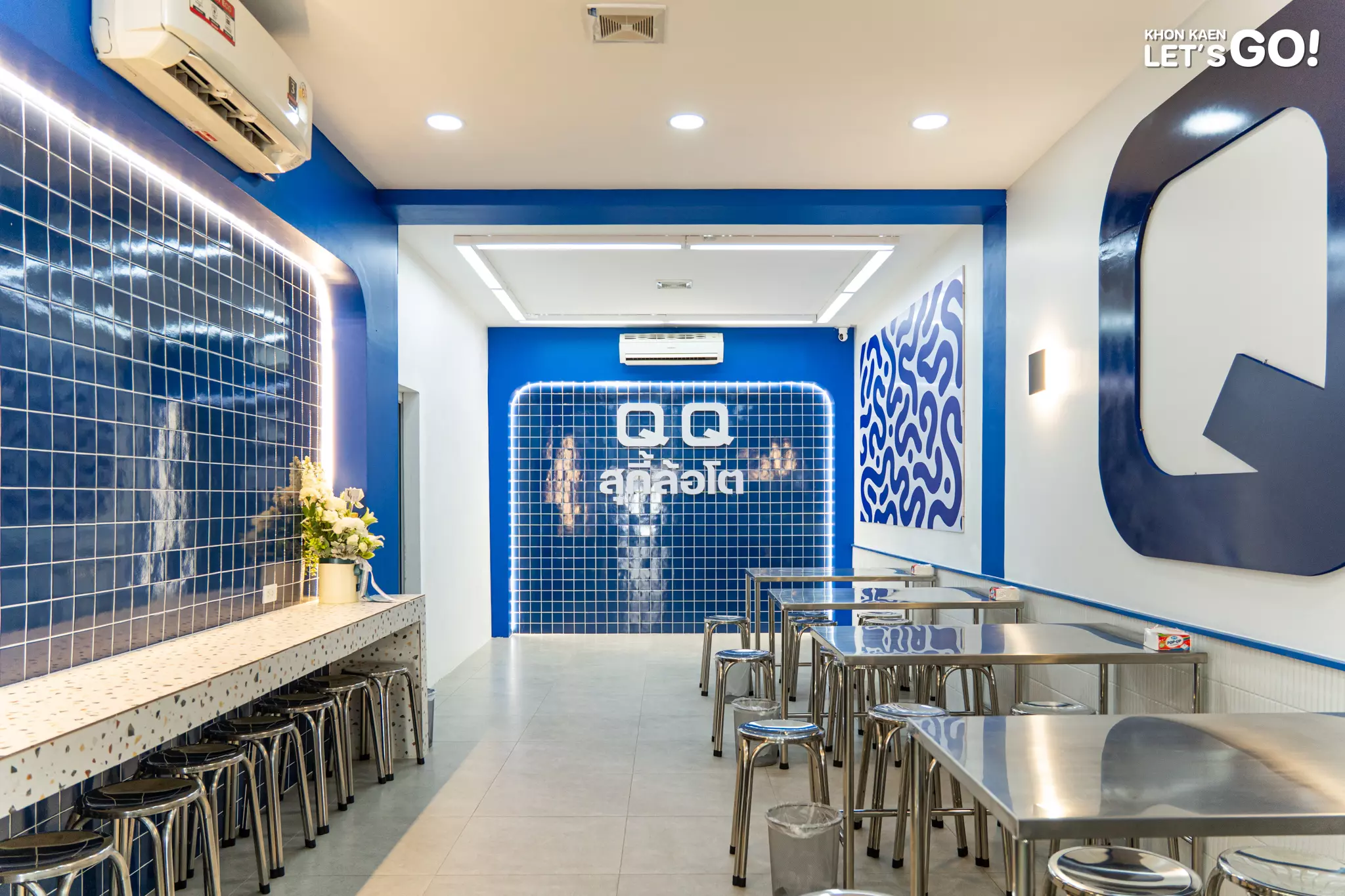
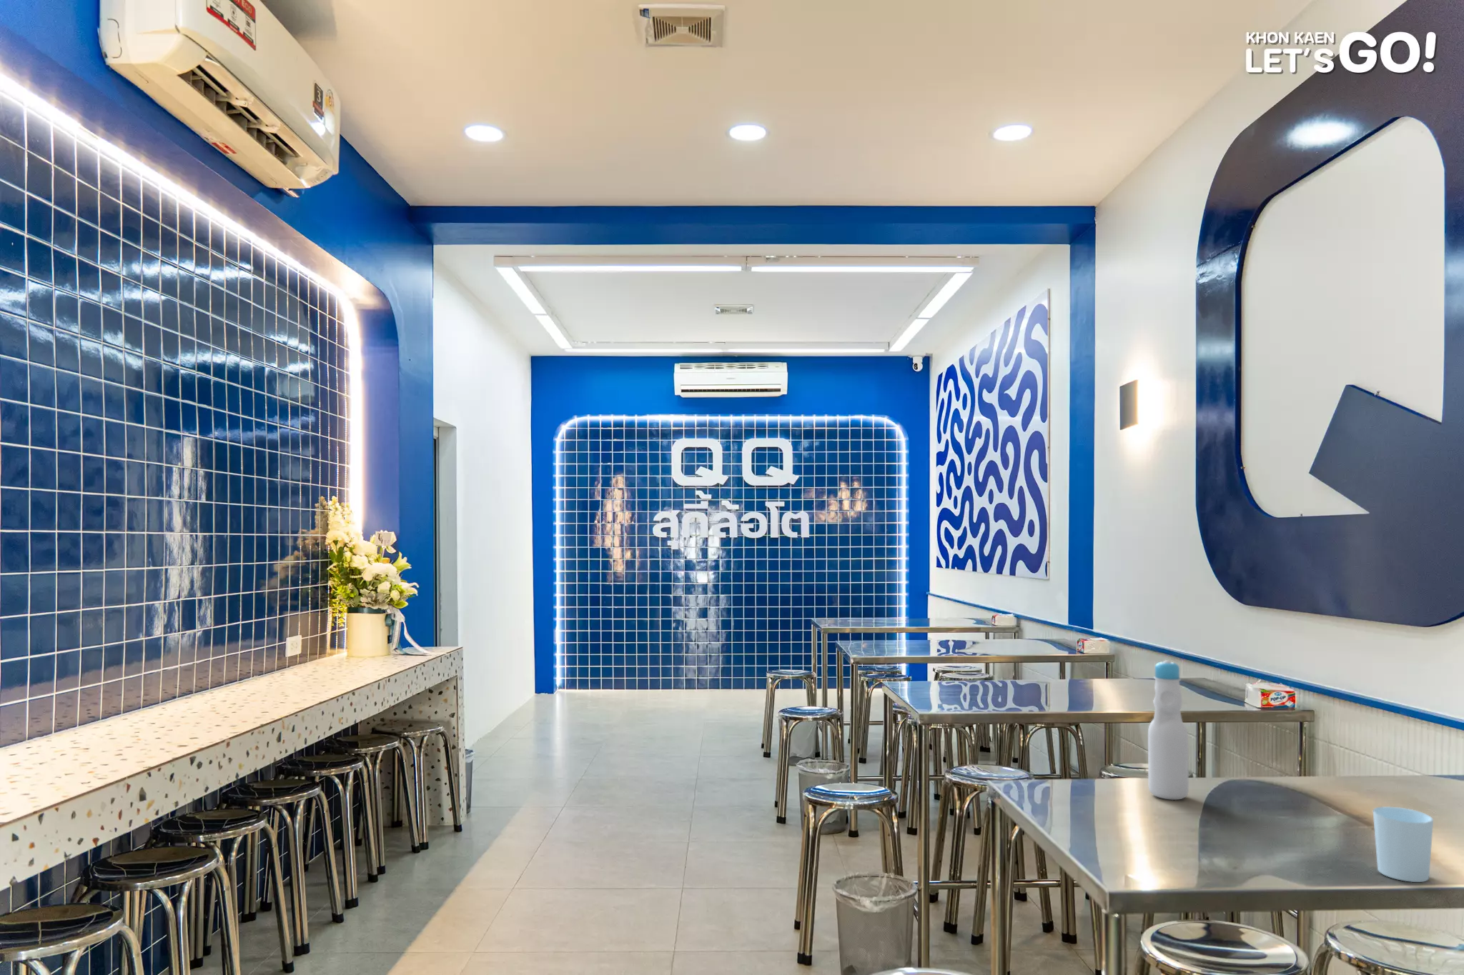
+ cup [1373,805,1434,883]
+ bottle [1147,659,1190,801]
